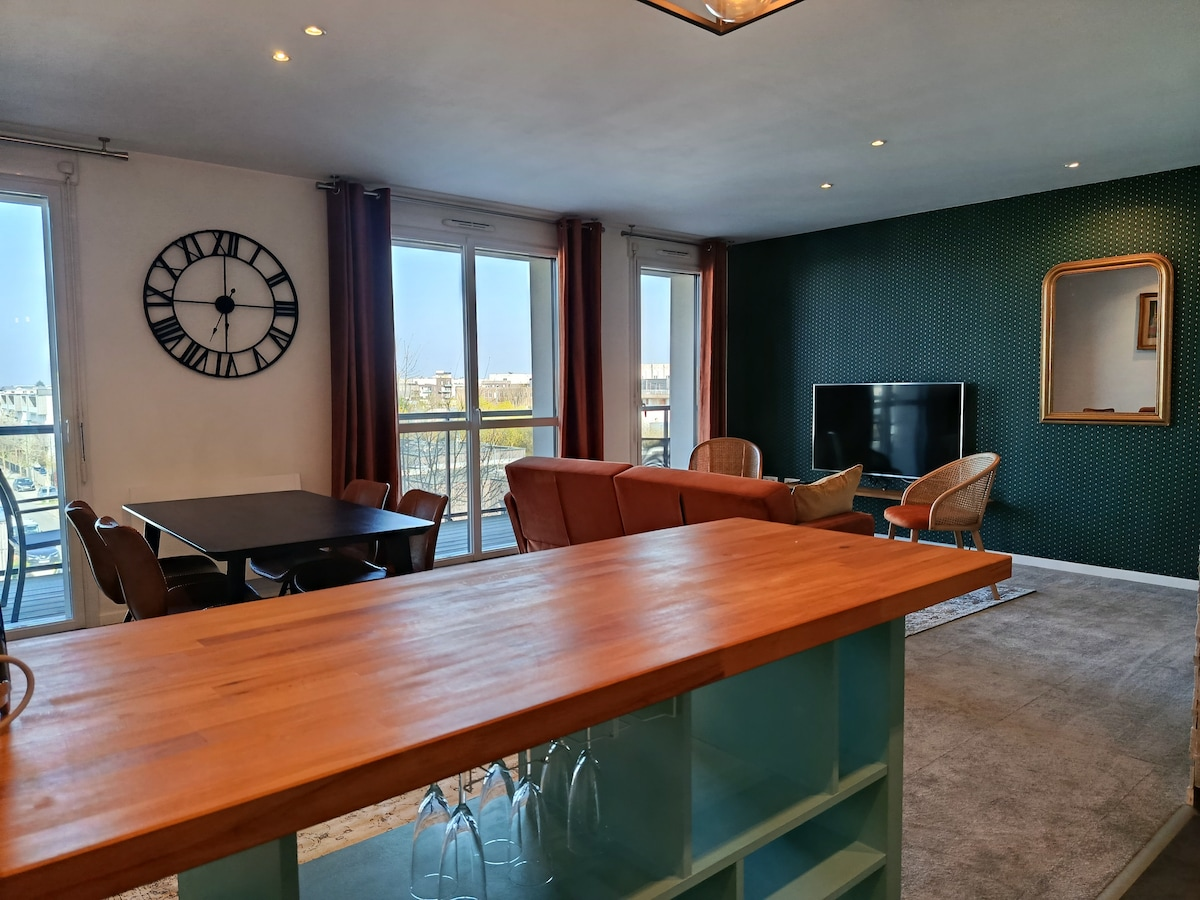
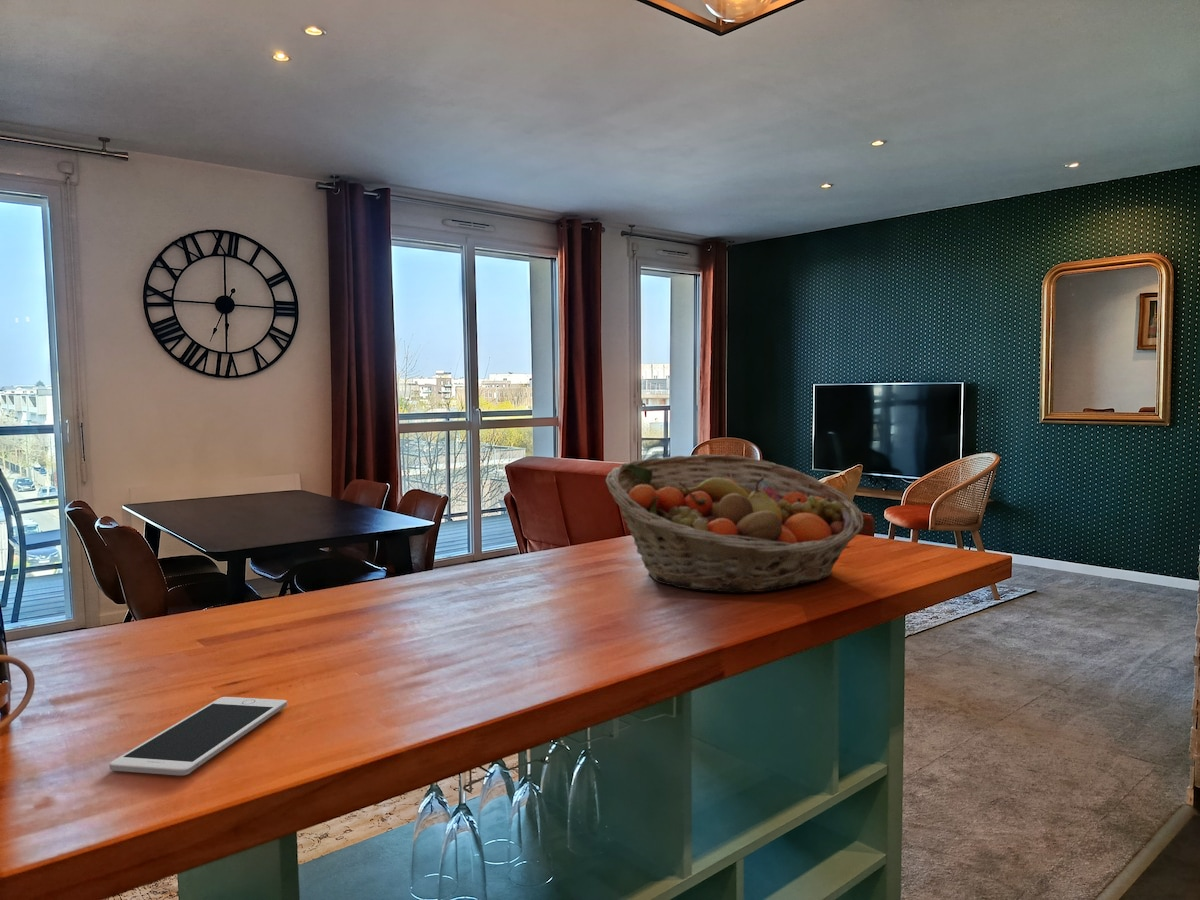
+ cell phone [108,696,288,777]
+ fruit basket [605,453,865,594]
